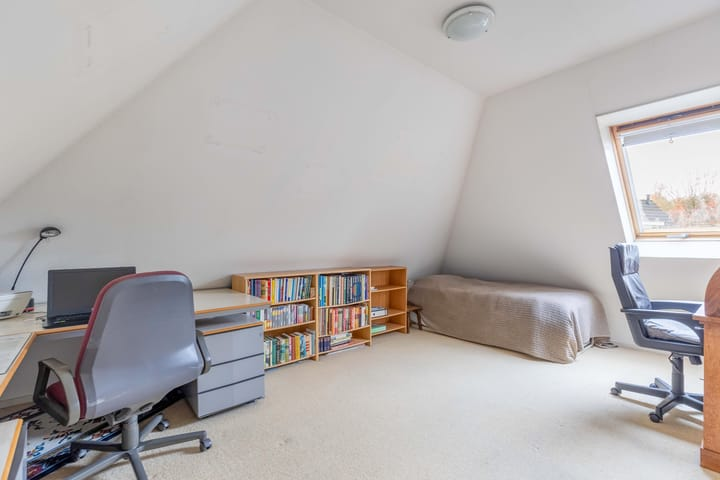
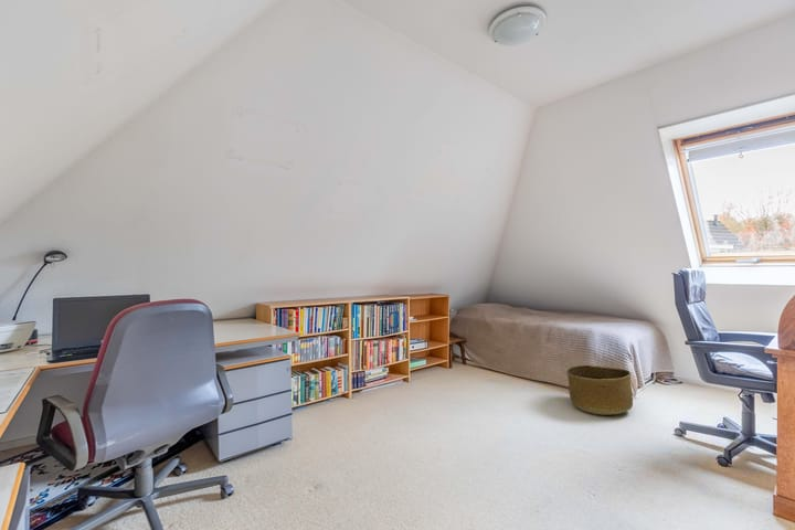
+ basket [565,364,634,416]
